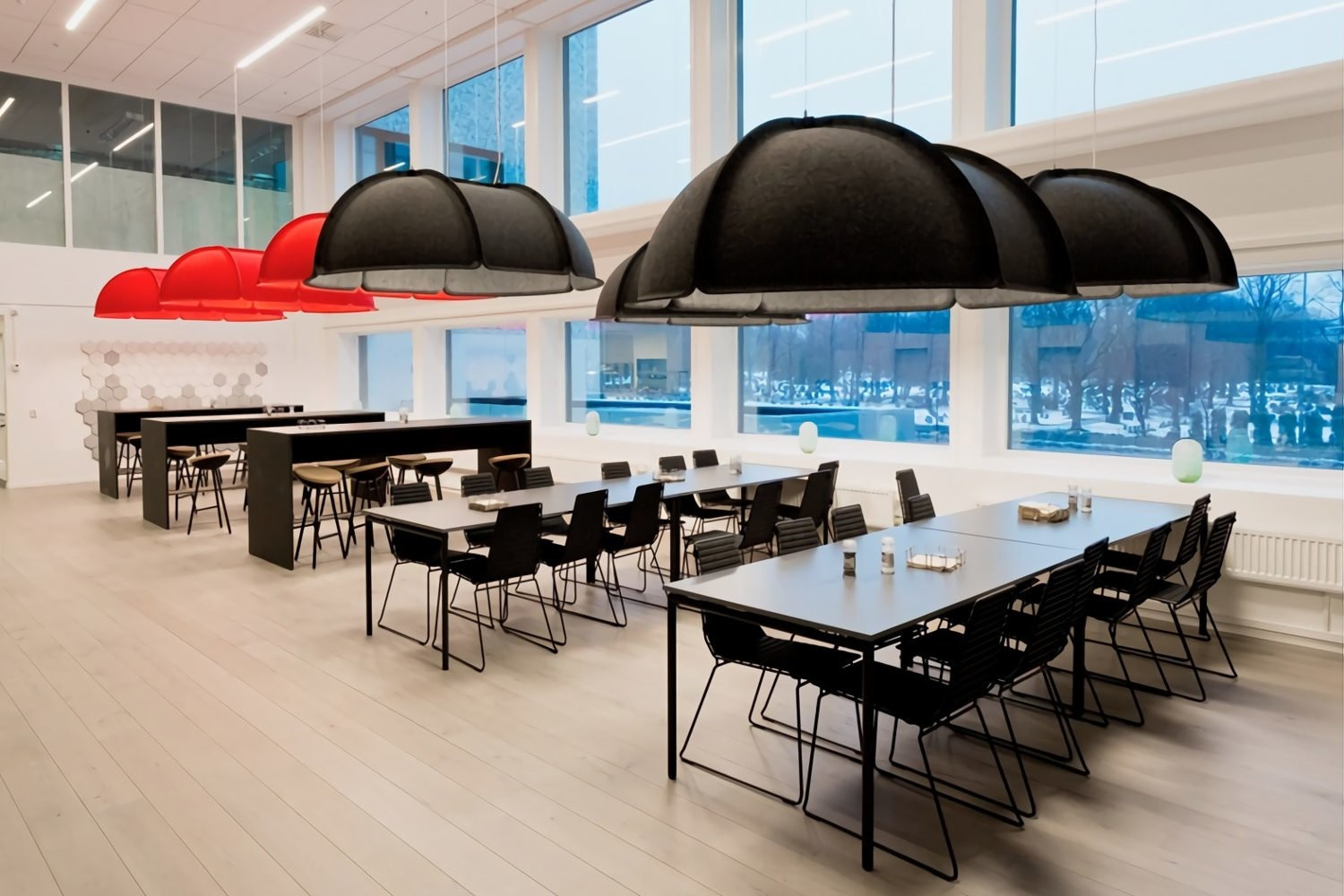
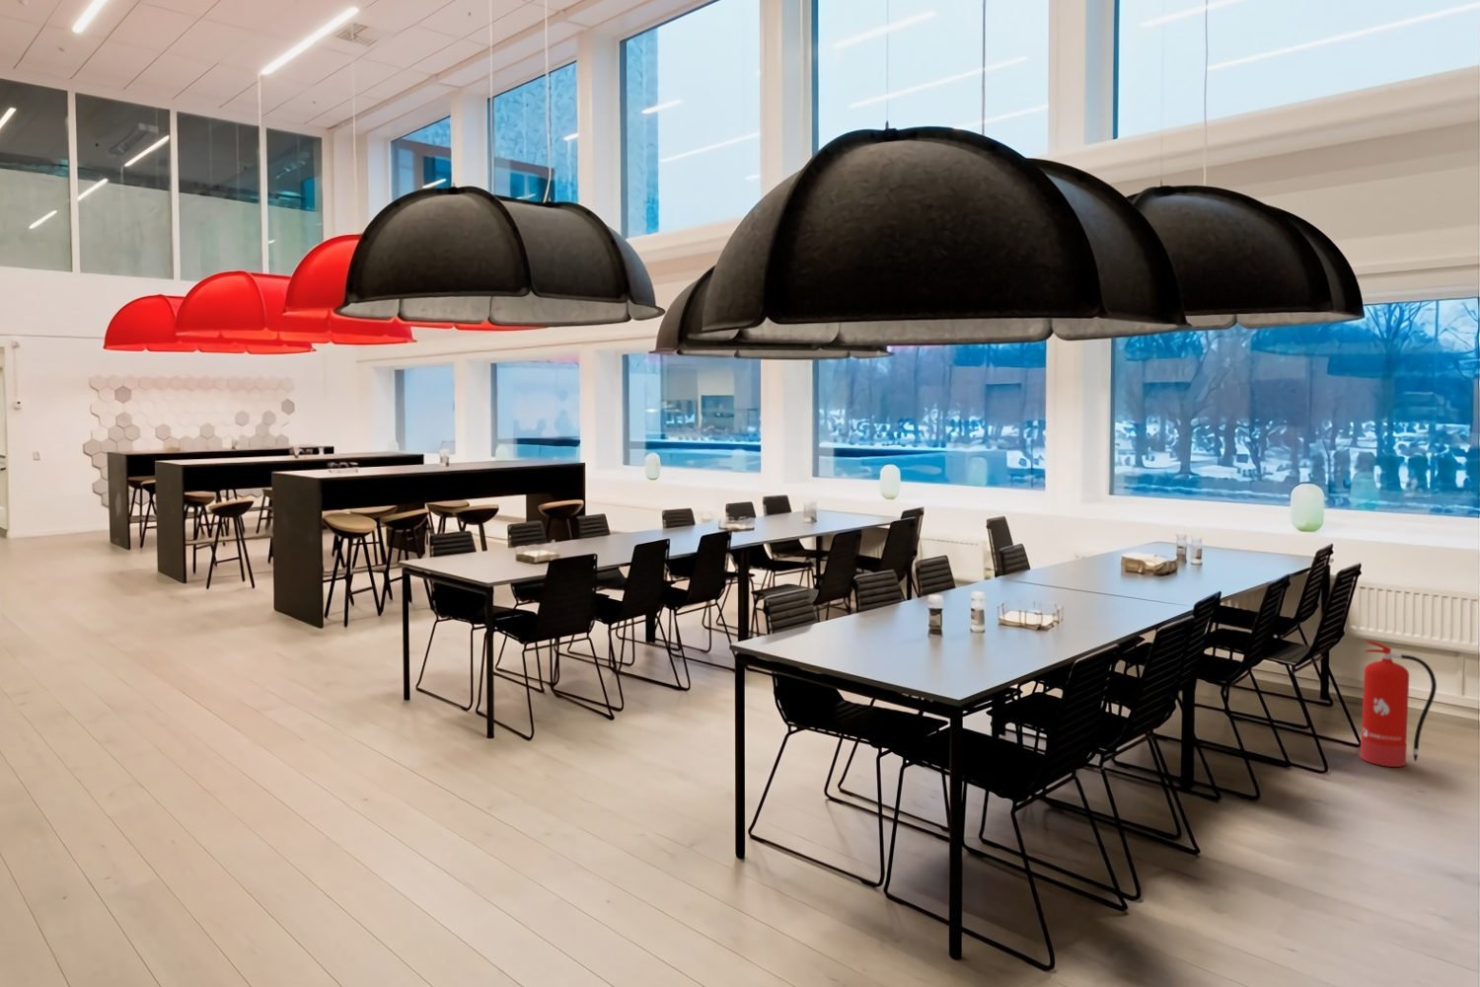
+ fire extinguisher [1359,640,1437,768]
